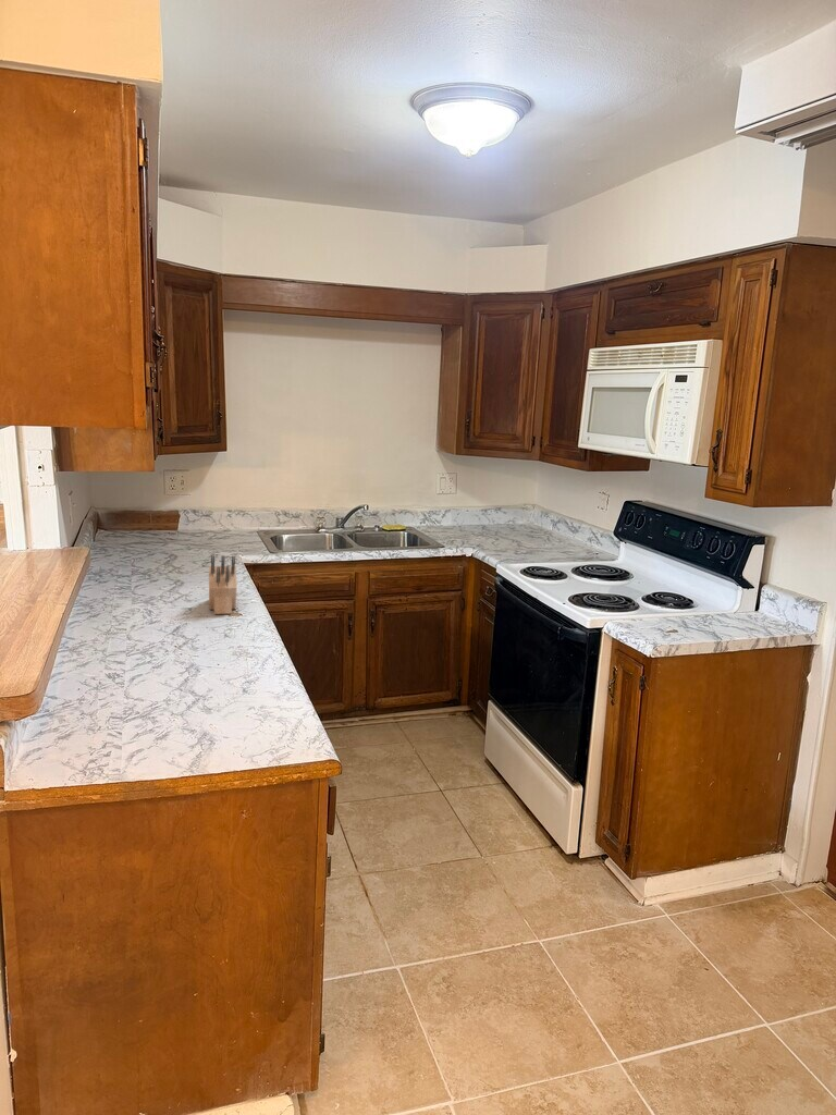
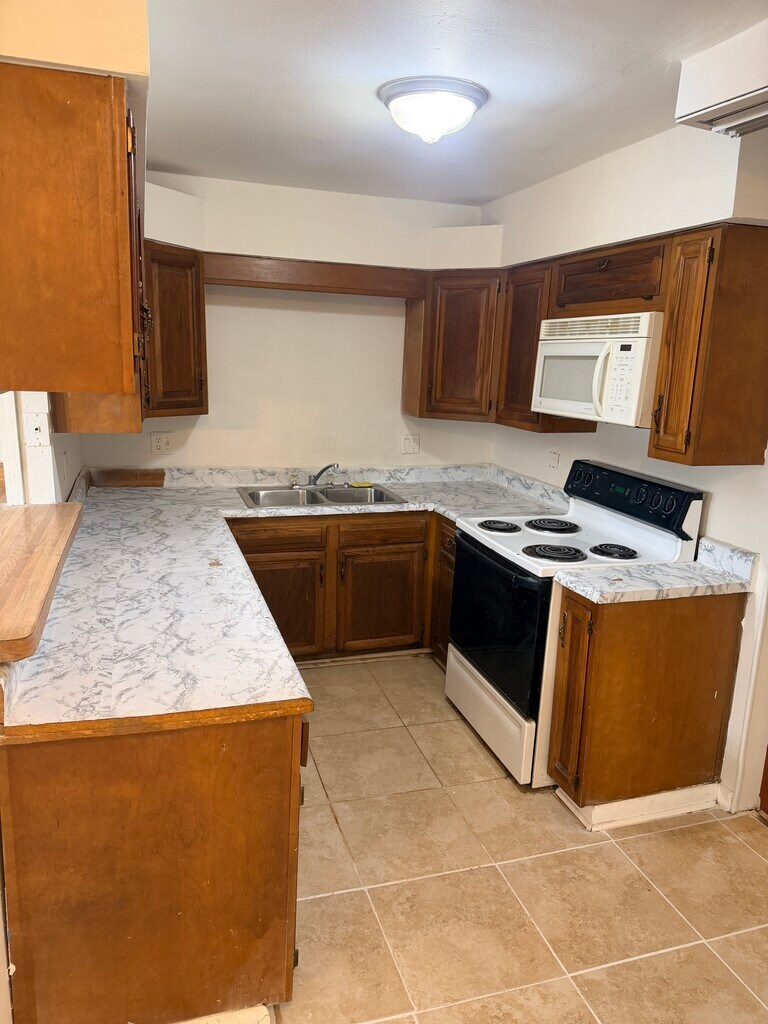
- knife block [208,554,237,615]
